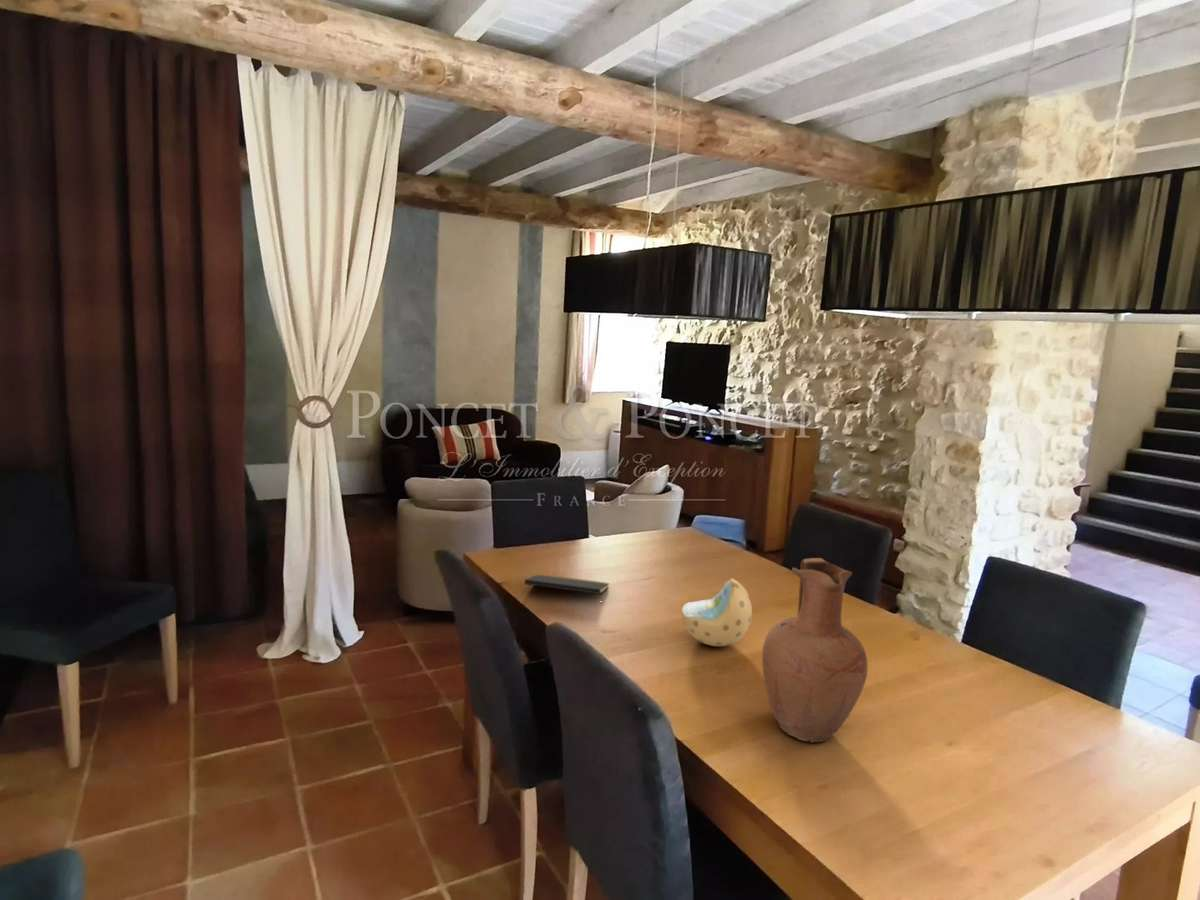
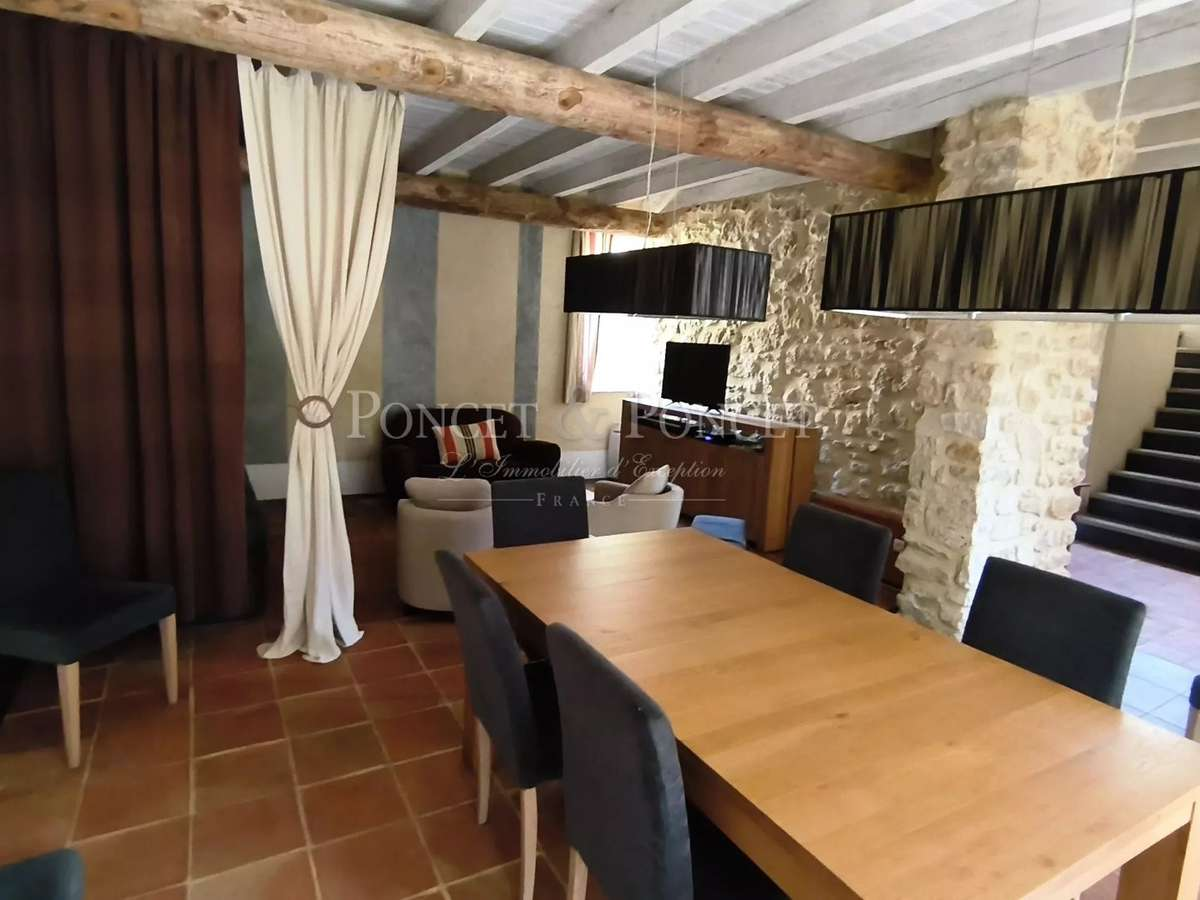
- bowl [681,577,753,647]
- vase [761,557,869,744]
- notepad [523,573,610,606]
